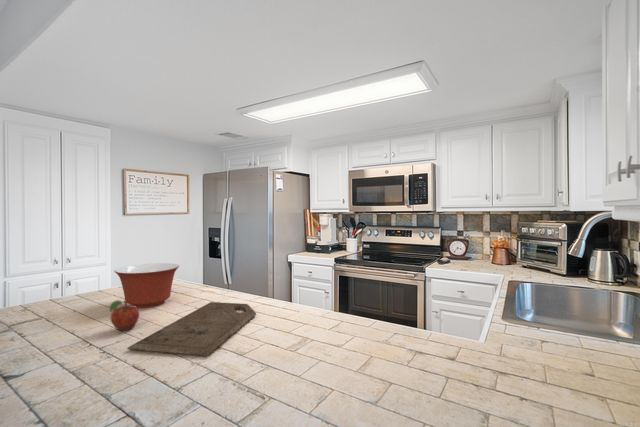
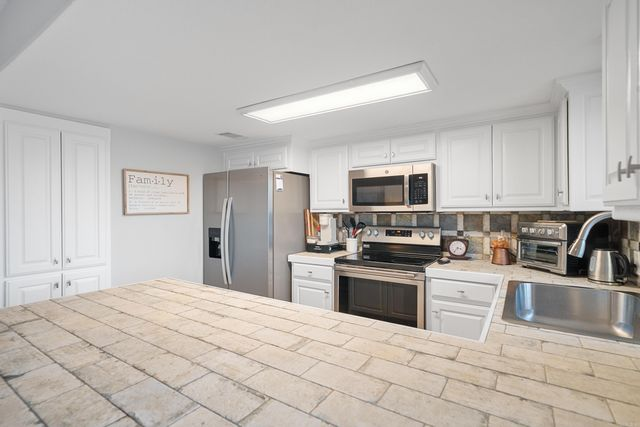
- cutting board [126,301,257,357]
- fruit [109,299,140,331]
- mixing bowl [113,262,180,309]
